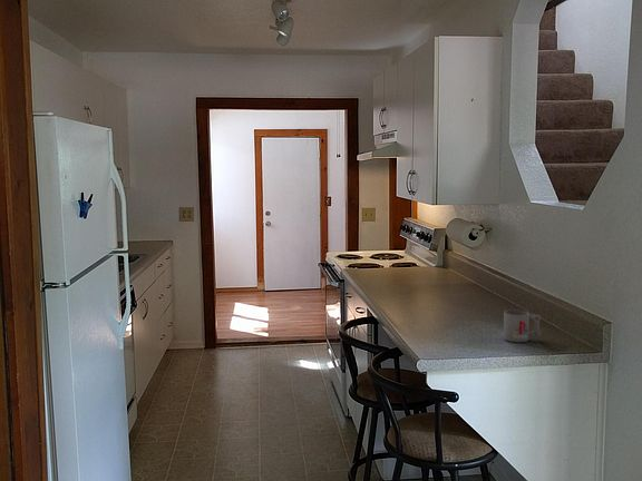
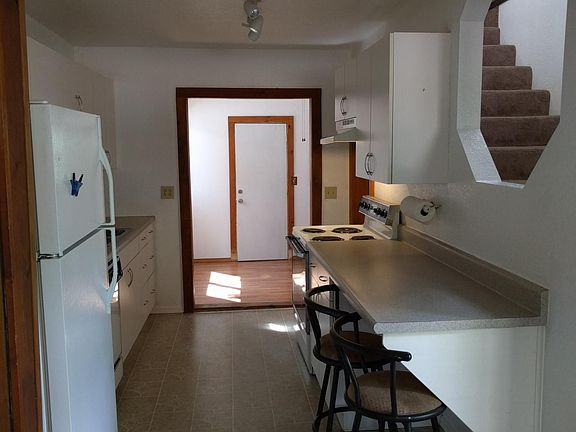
- mug [503,310,543,343]
